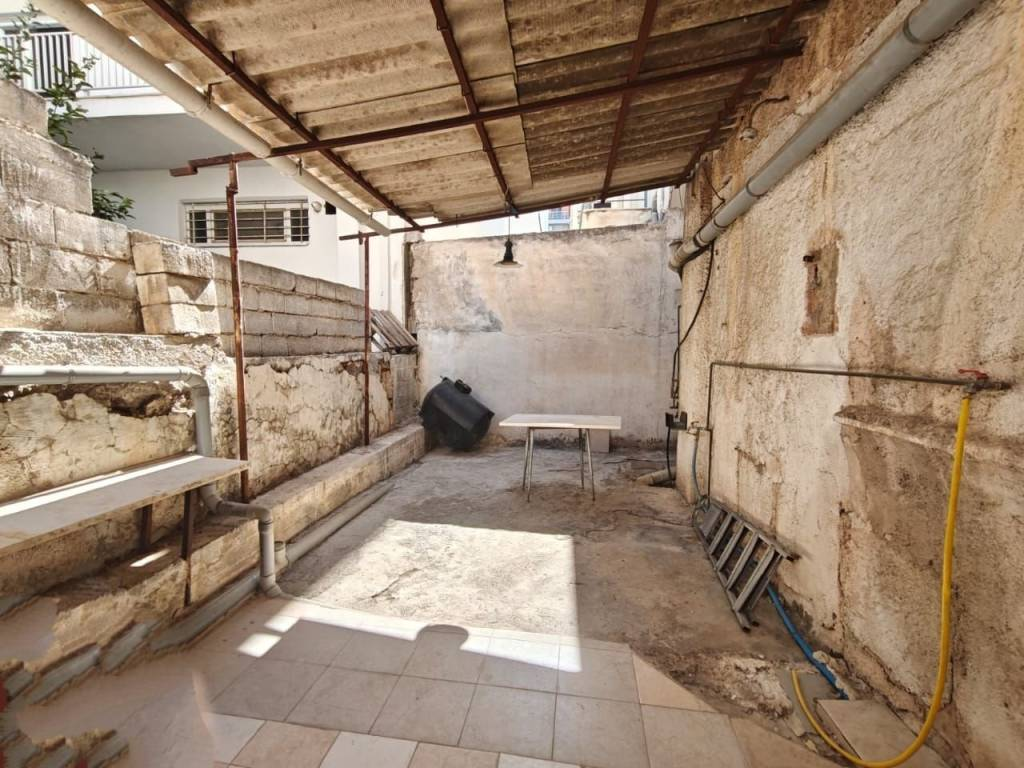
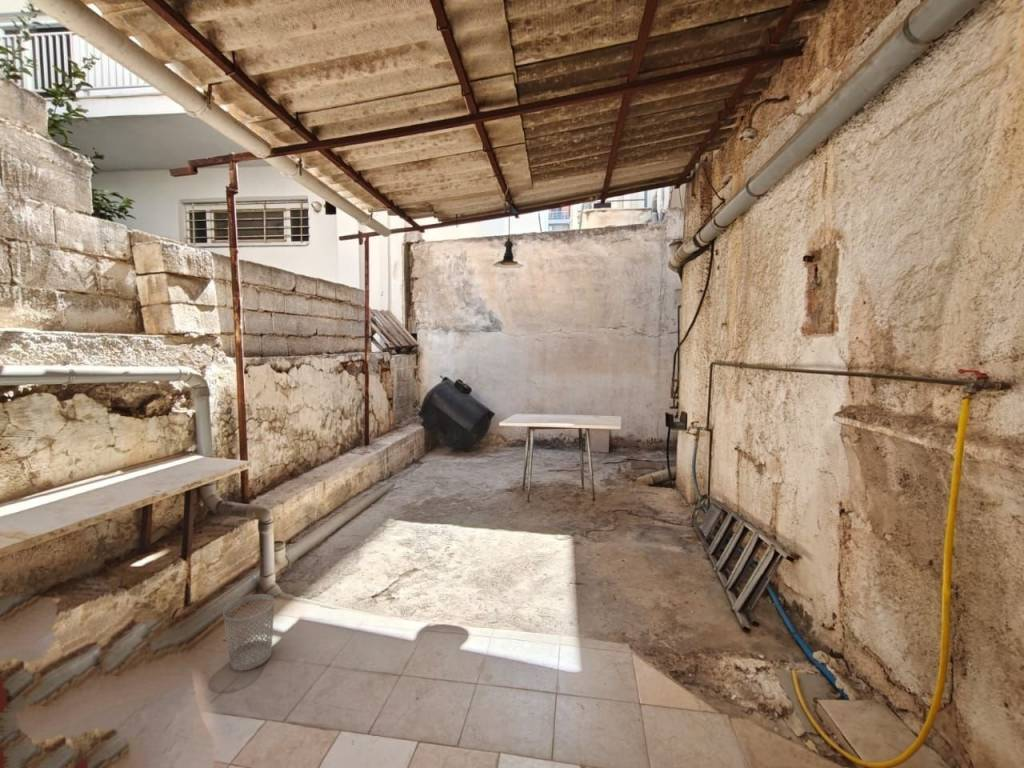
+ wastebasket [222,593,275,672]
